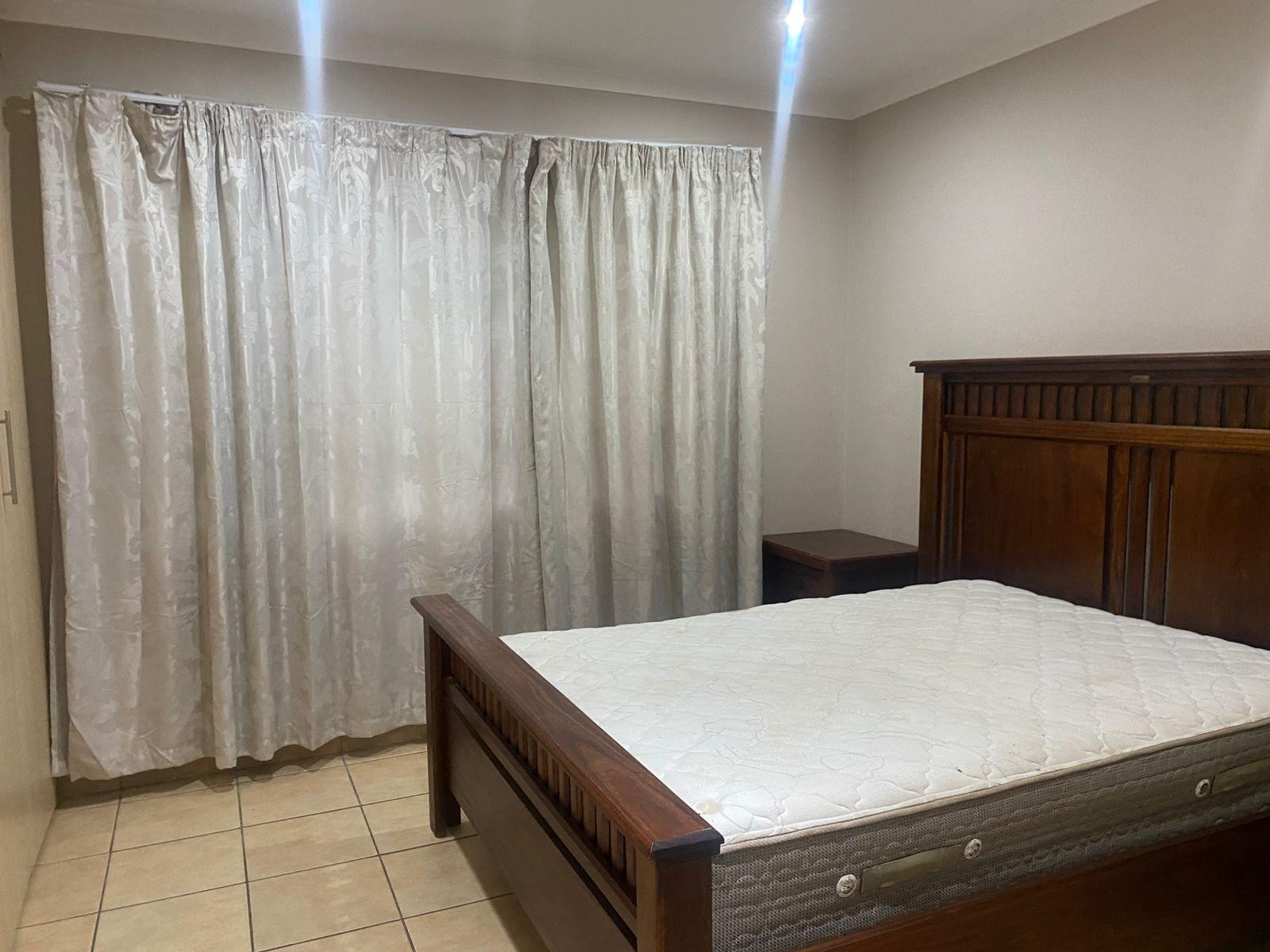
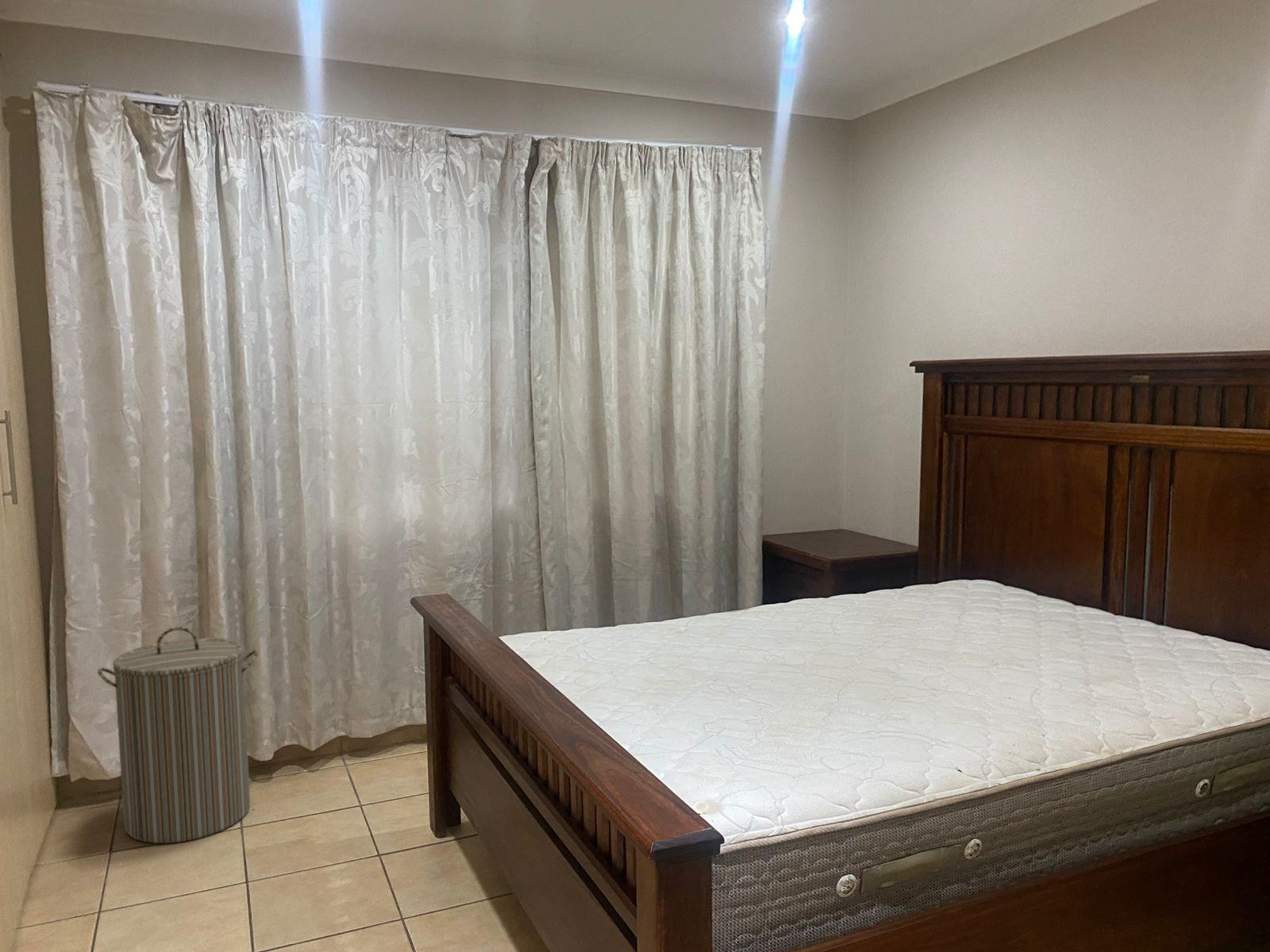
+ laundry hamper [97,626,260,844]
